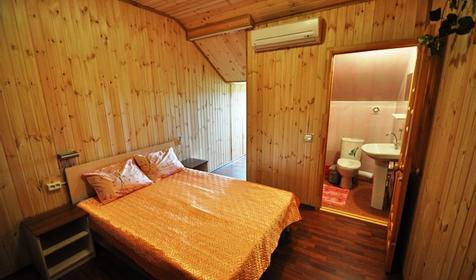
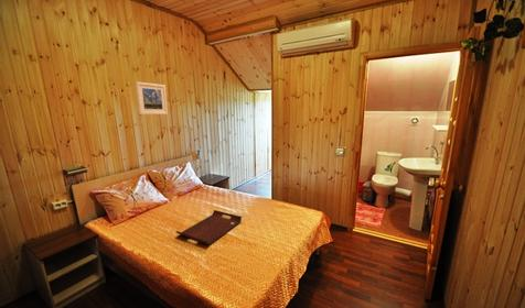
+ serving tray [175,209,243,245]
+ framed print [135,81,169,116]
